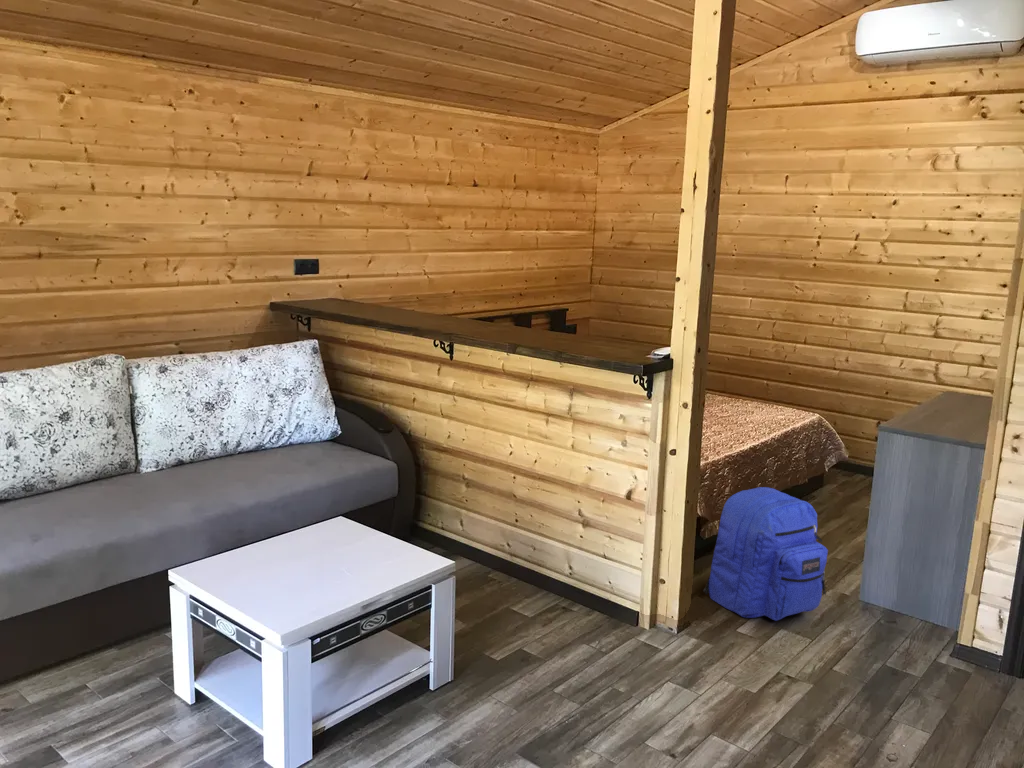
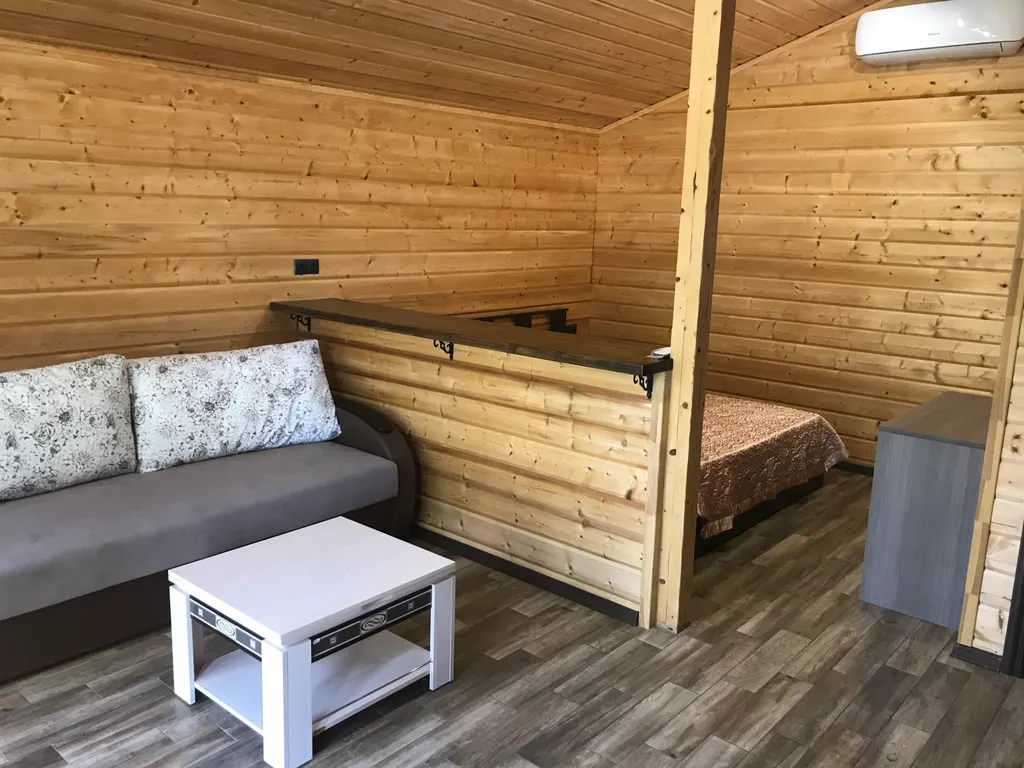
- backpack [702,486,829,622]
